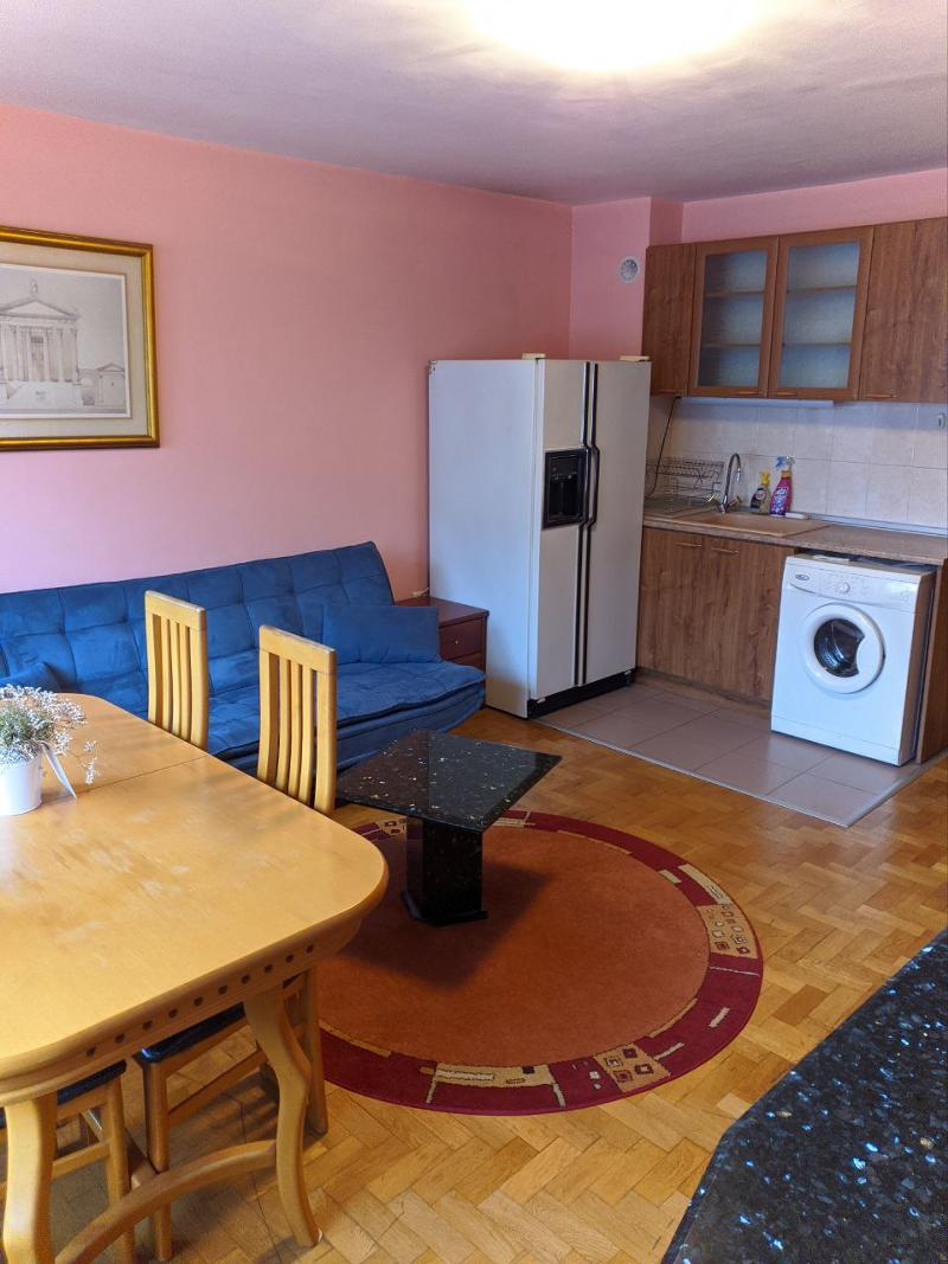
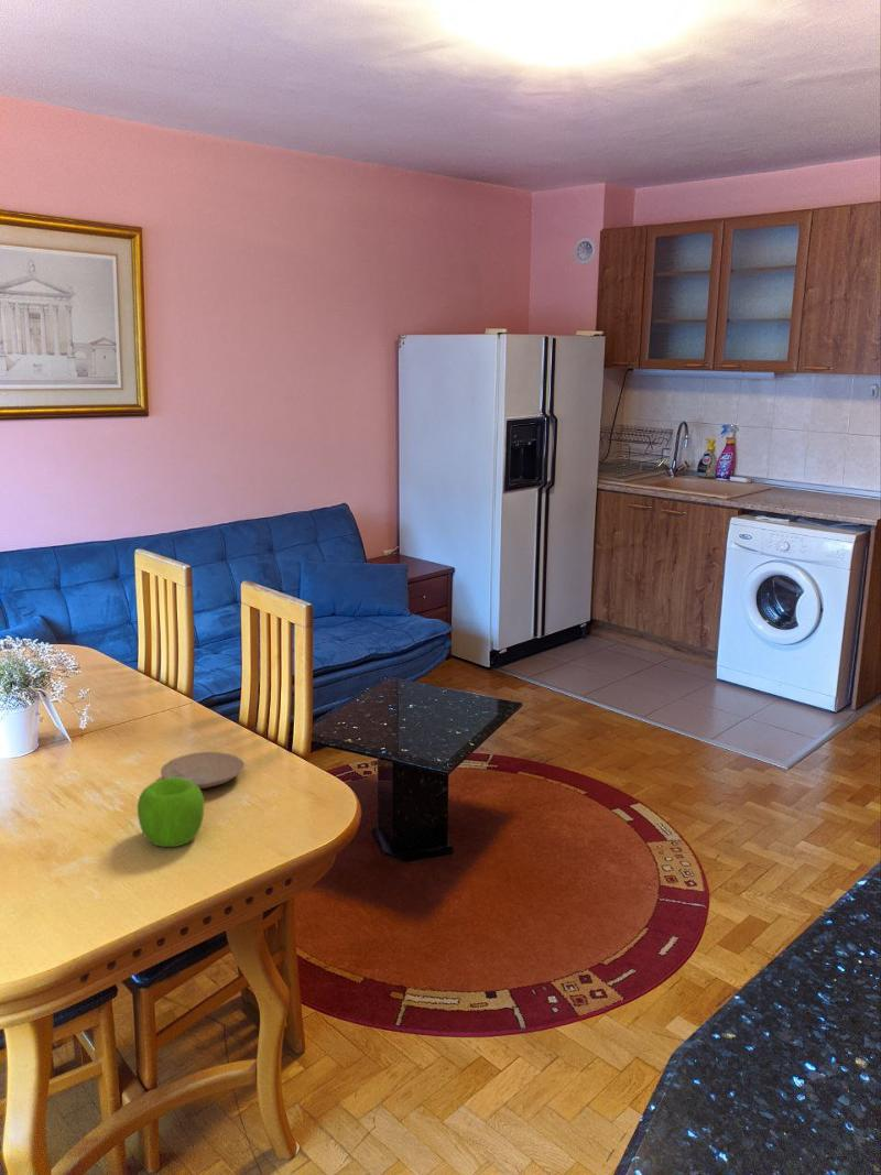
+ fruit [137,777,205,848]
+ plate [160,751,244,790]
